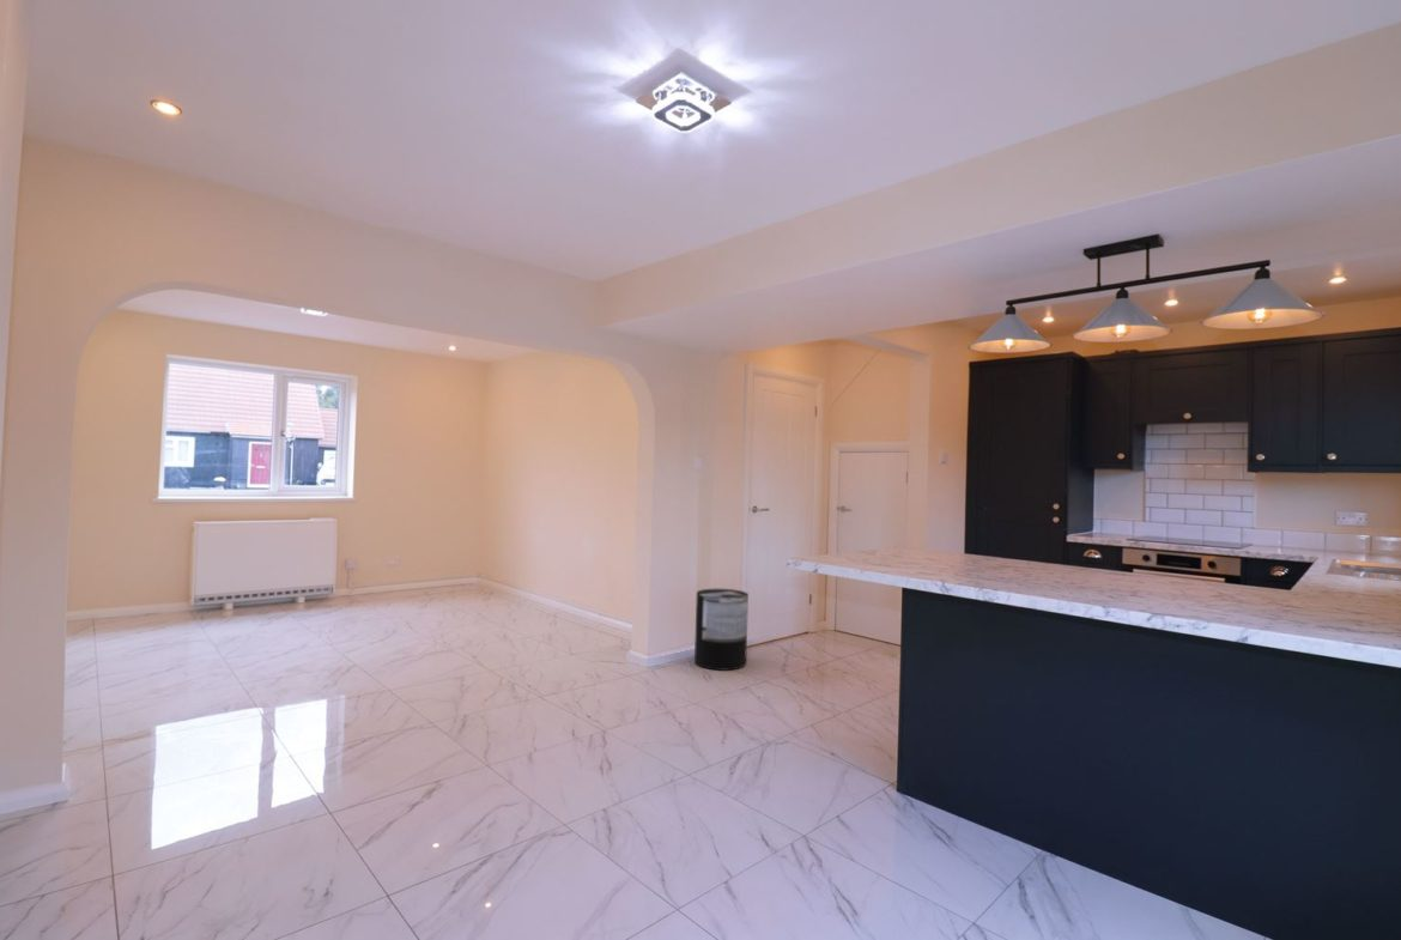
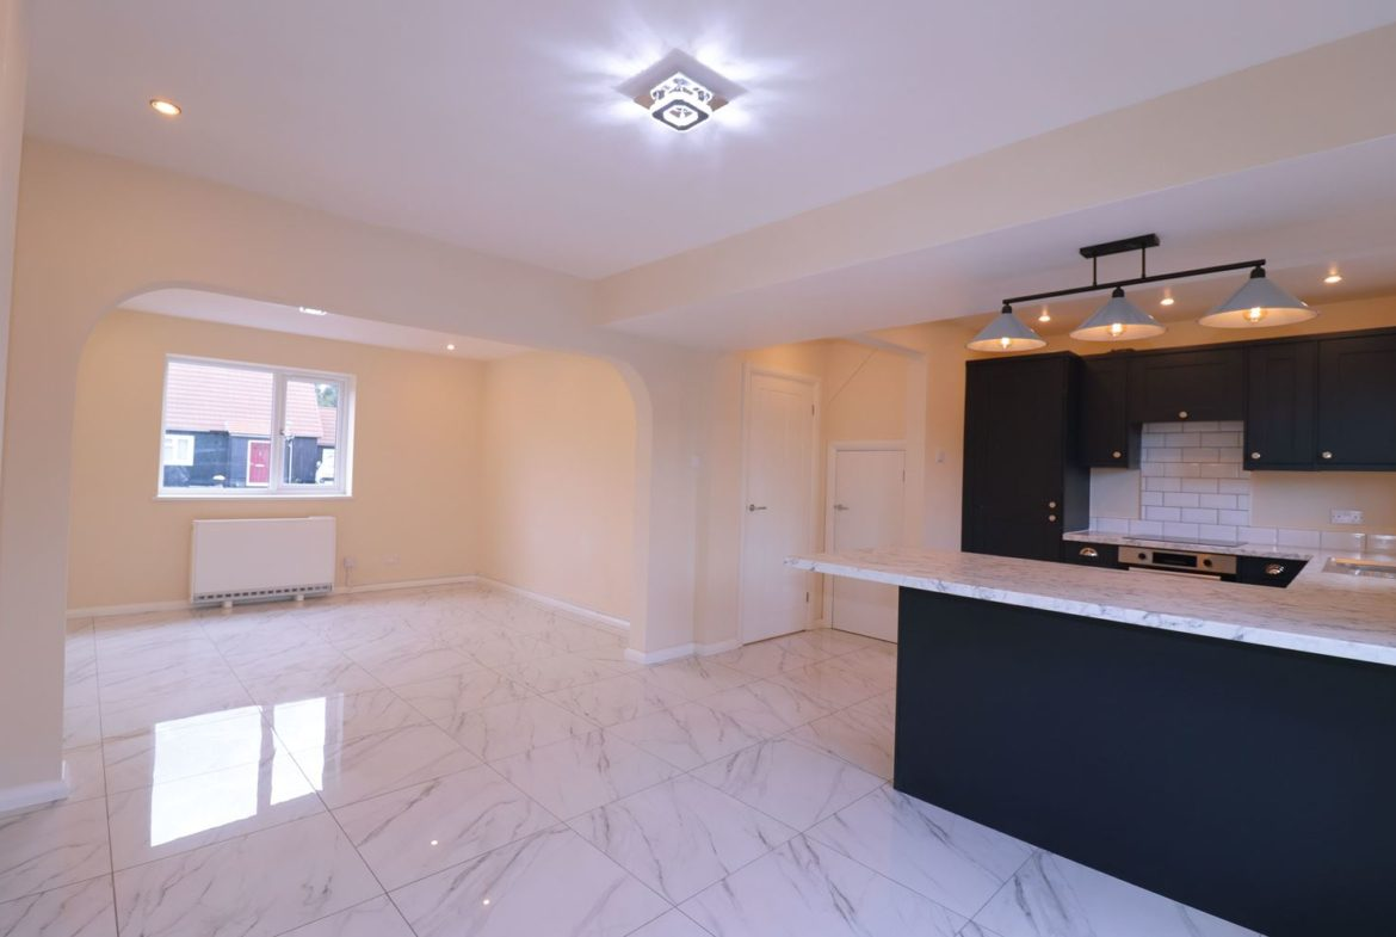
- trash can [693,588,750,672]
